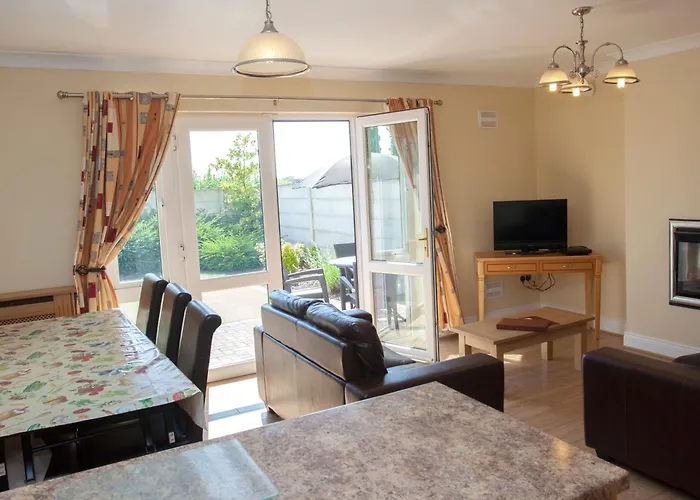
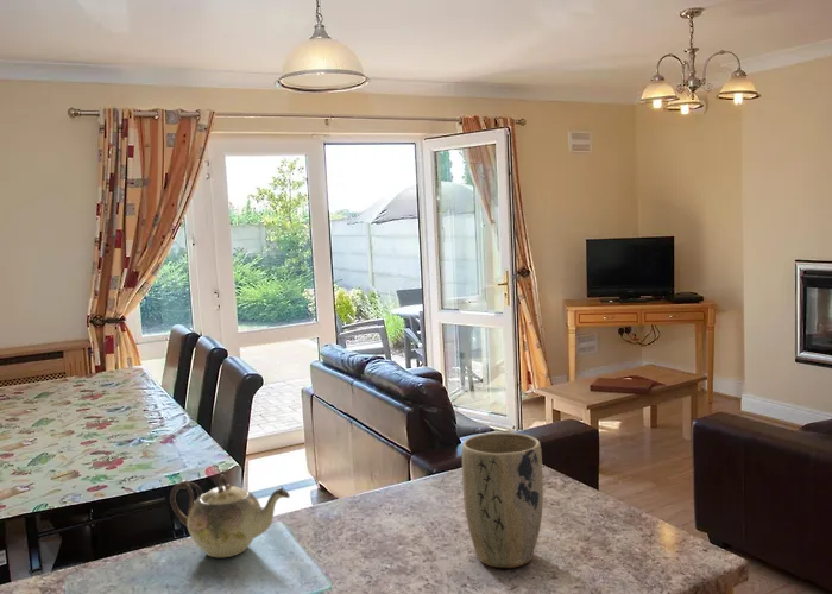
+ teapot [169,474,291,558]
+ plant pot [461,431,544,569]
